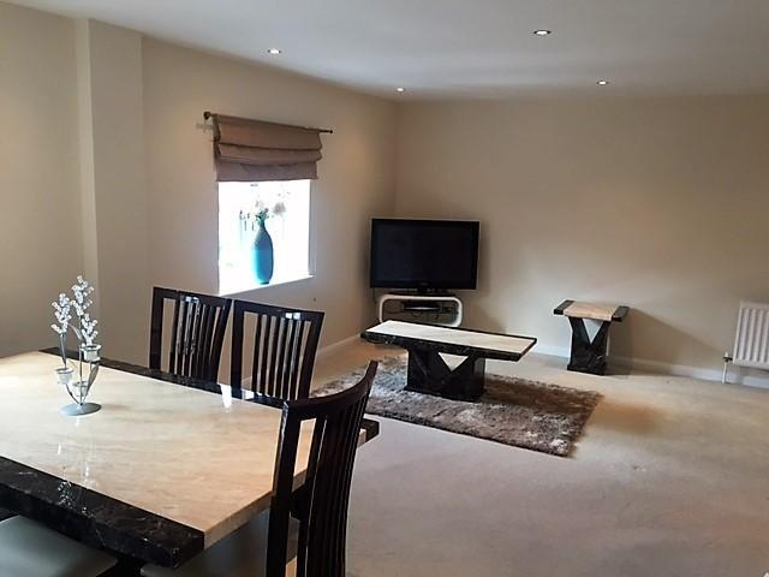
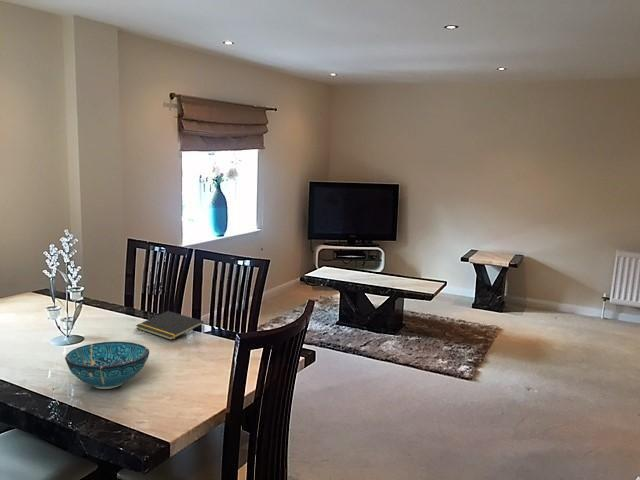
+ notepad [135,310,204,341]
+ decorative bowl [64,341,150,390]
